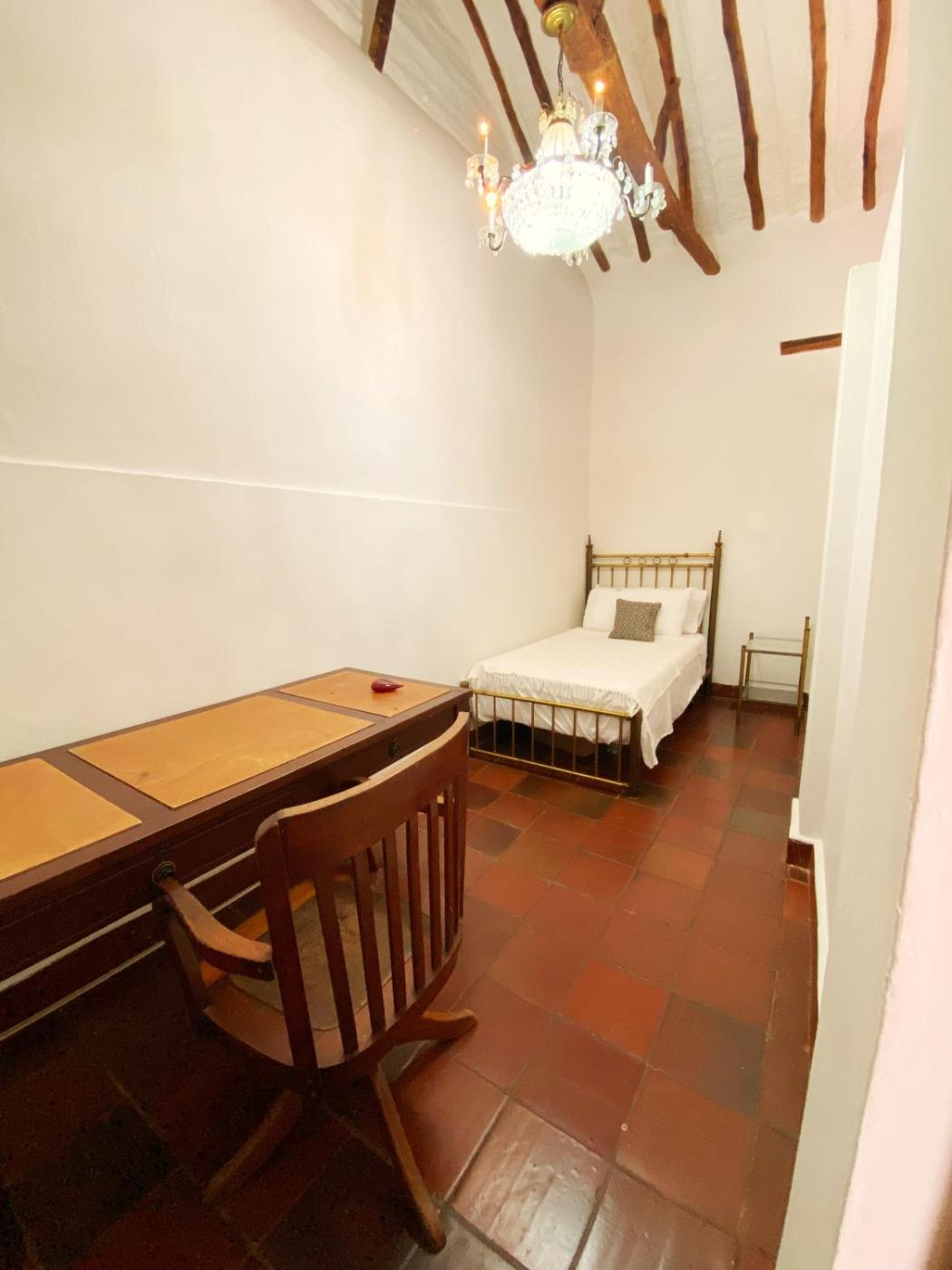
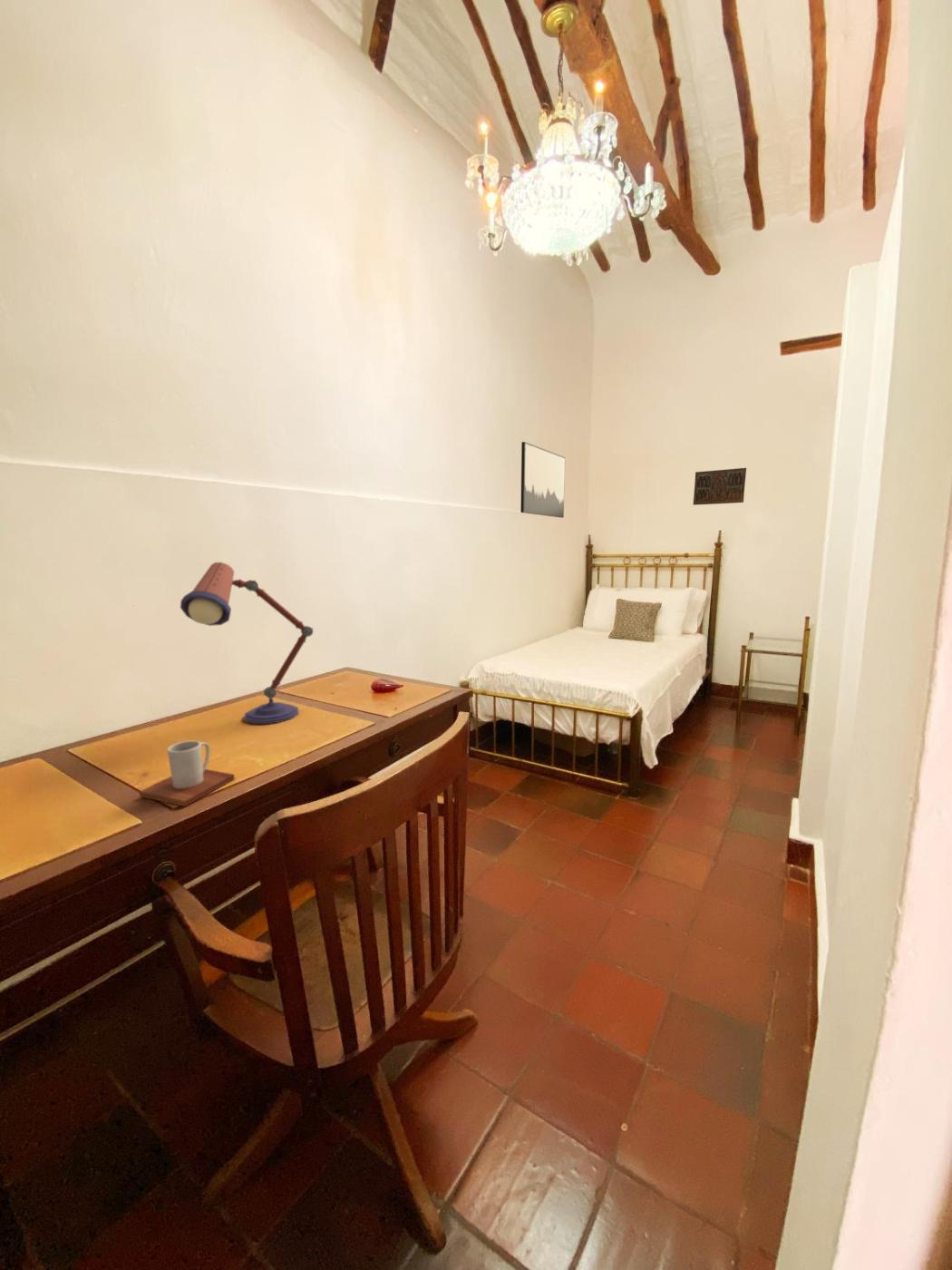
+ wall art [520,441,566,519]
+ desk lamp [180,562,315,725]
+ religious icon [692,467,747,506]
+ mug [138,740,236,807]
